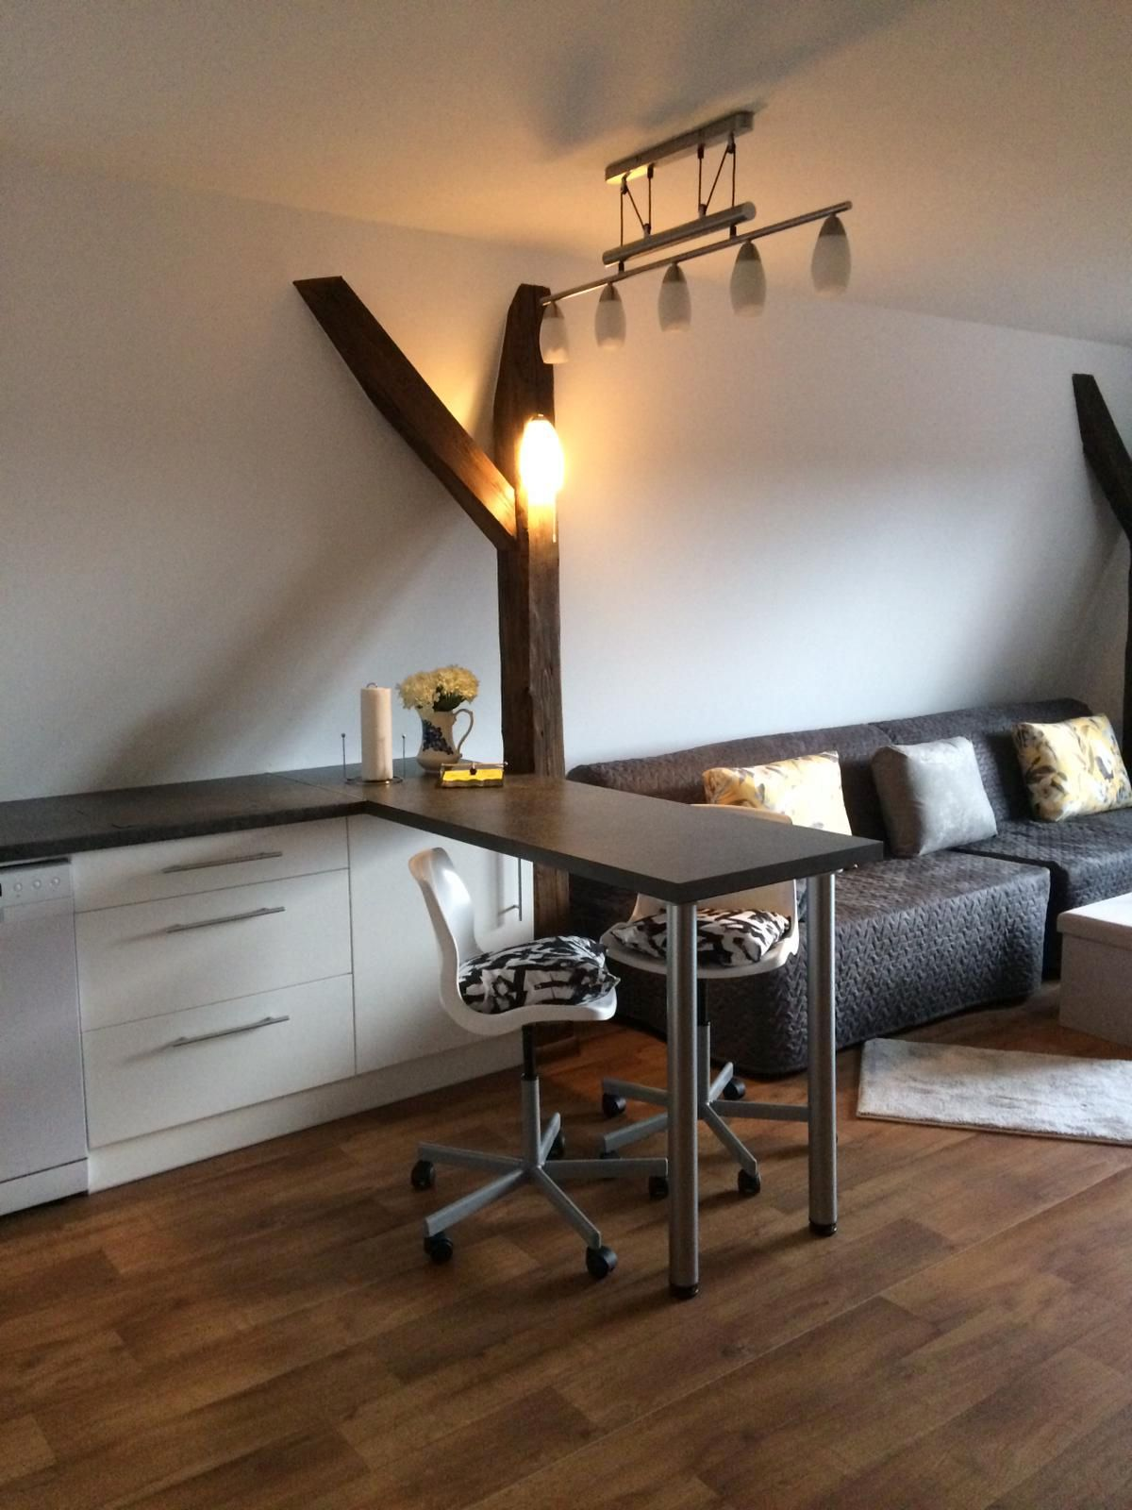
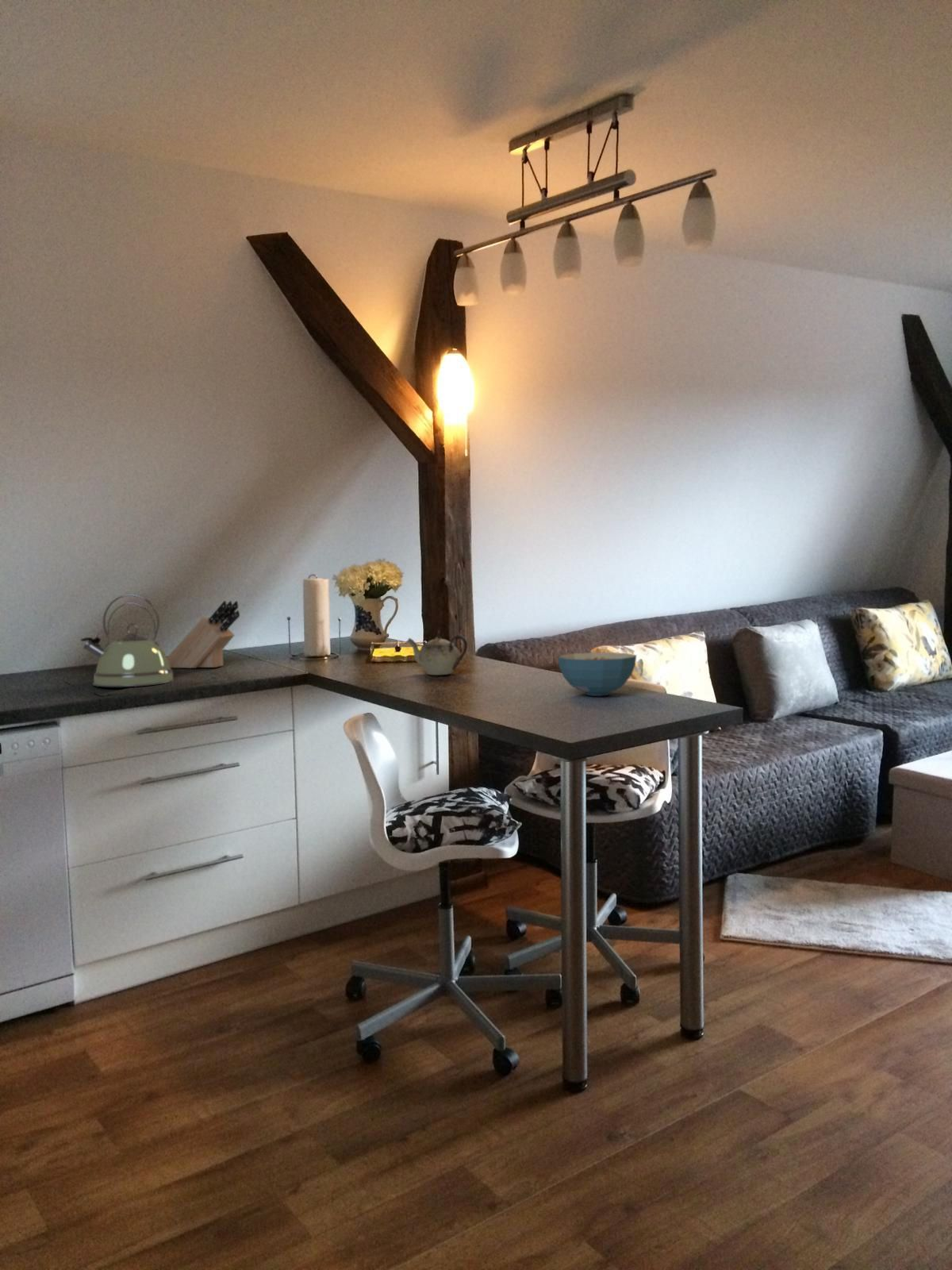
+ kettle [80,593,175,687]
+ cereal bowl [557,652,637,697]
+ teapot [405,630,468,676]
+ knife block [167,600,240,669]
